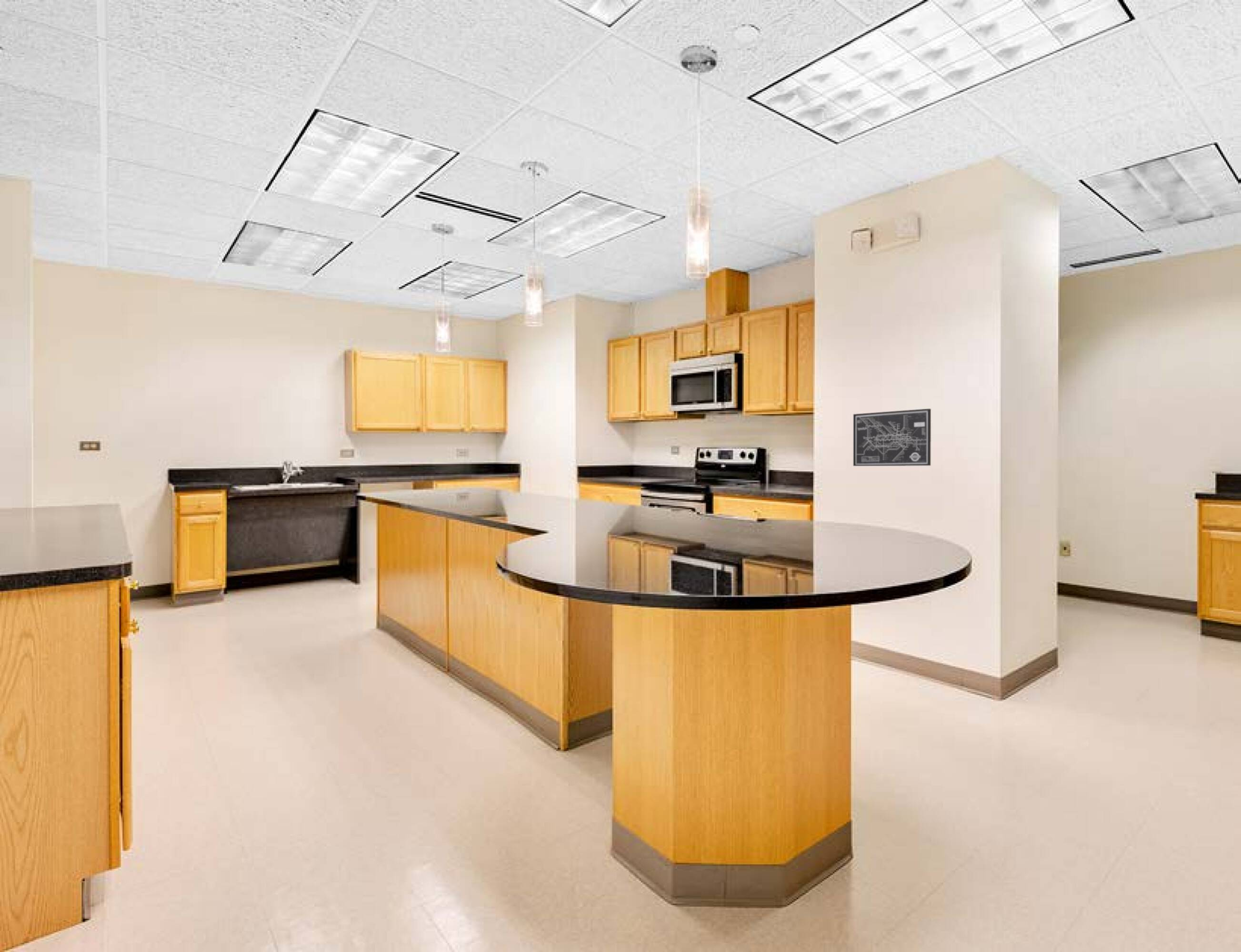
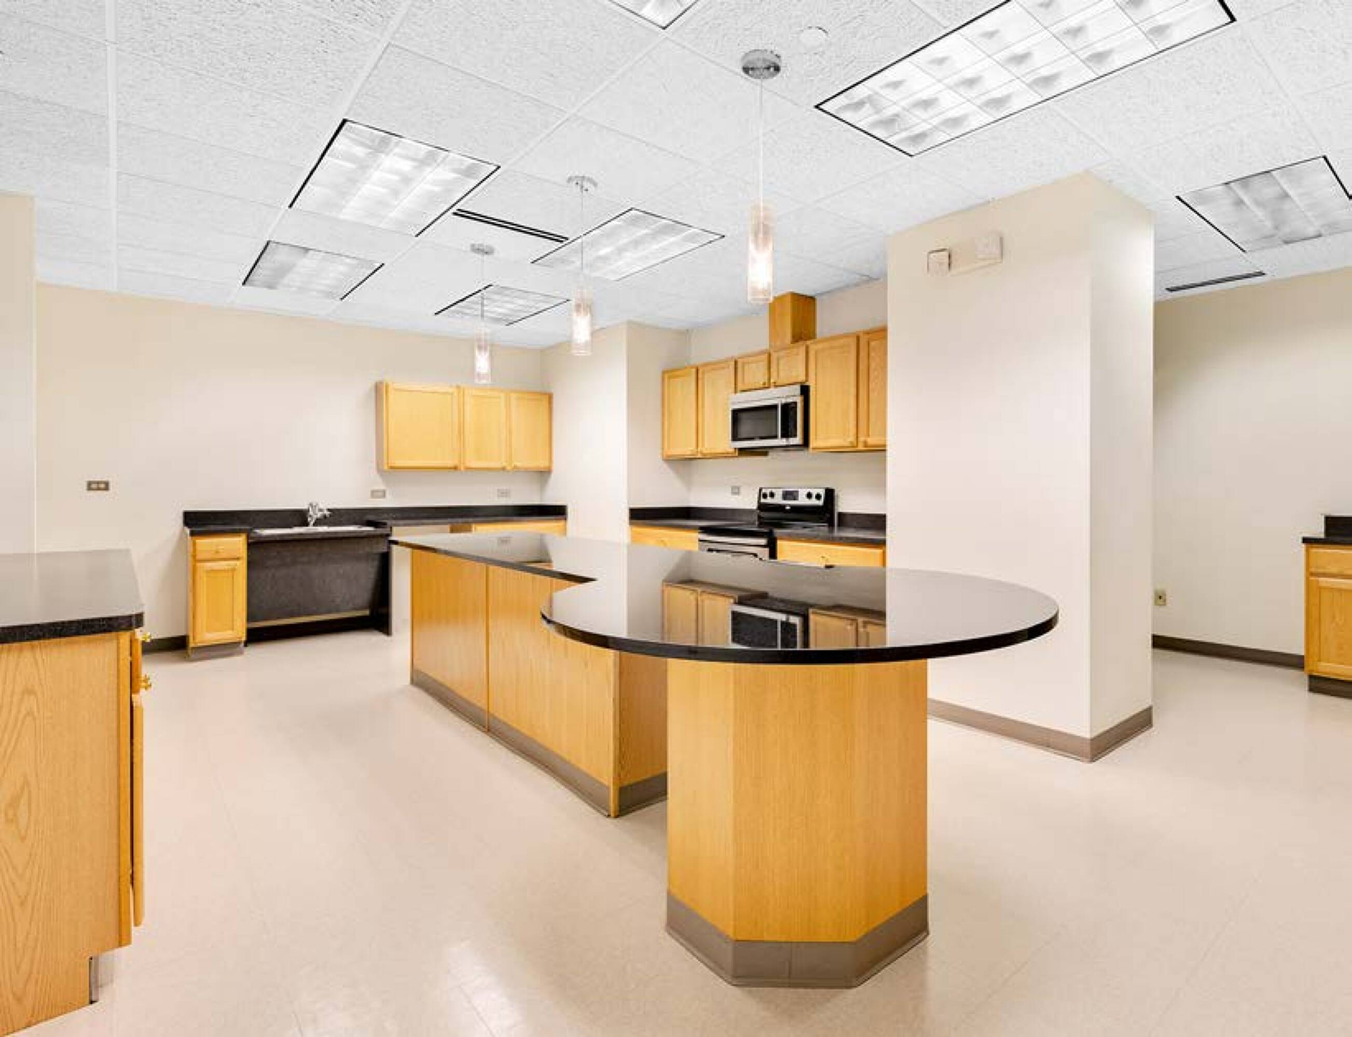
- wall art [853,408,931,466]
